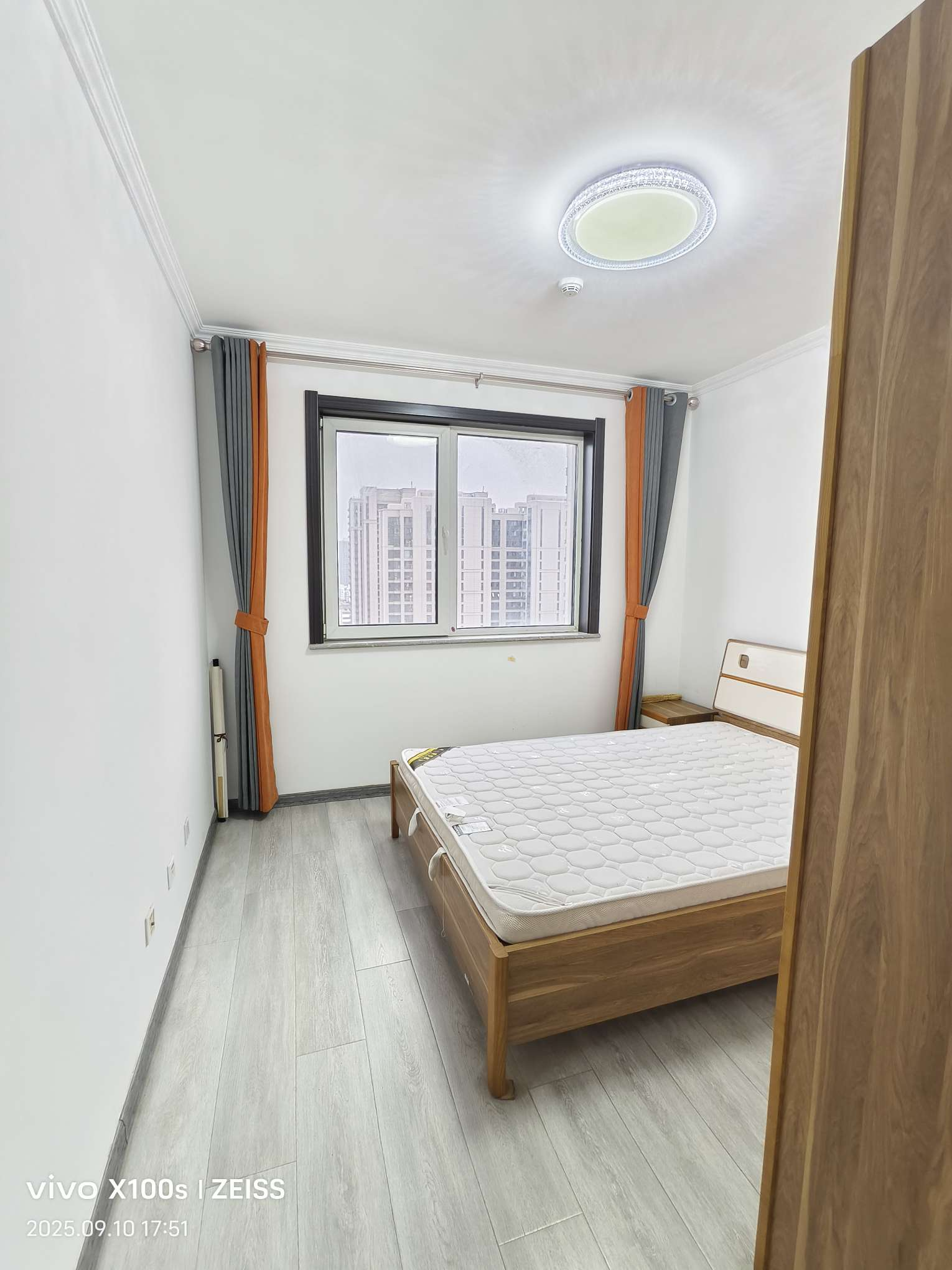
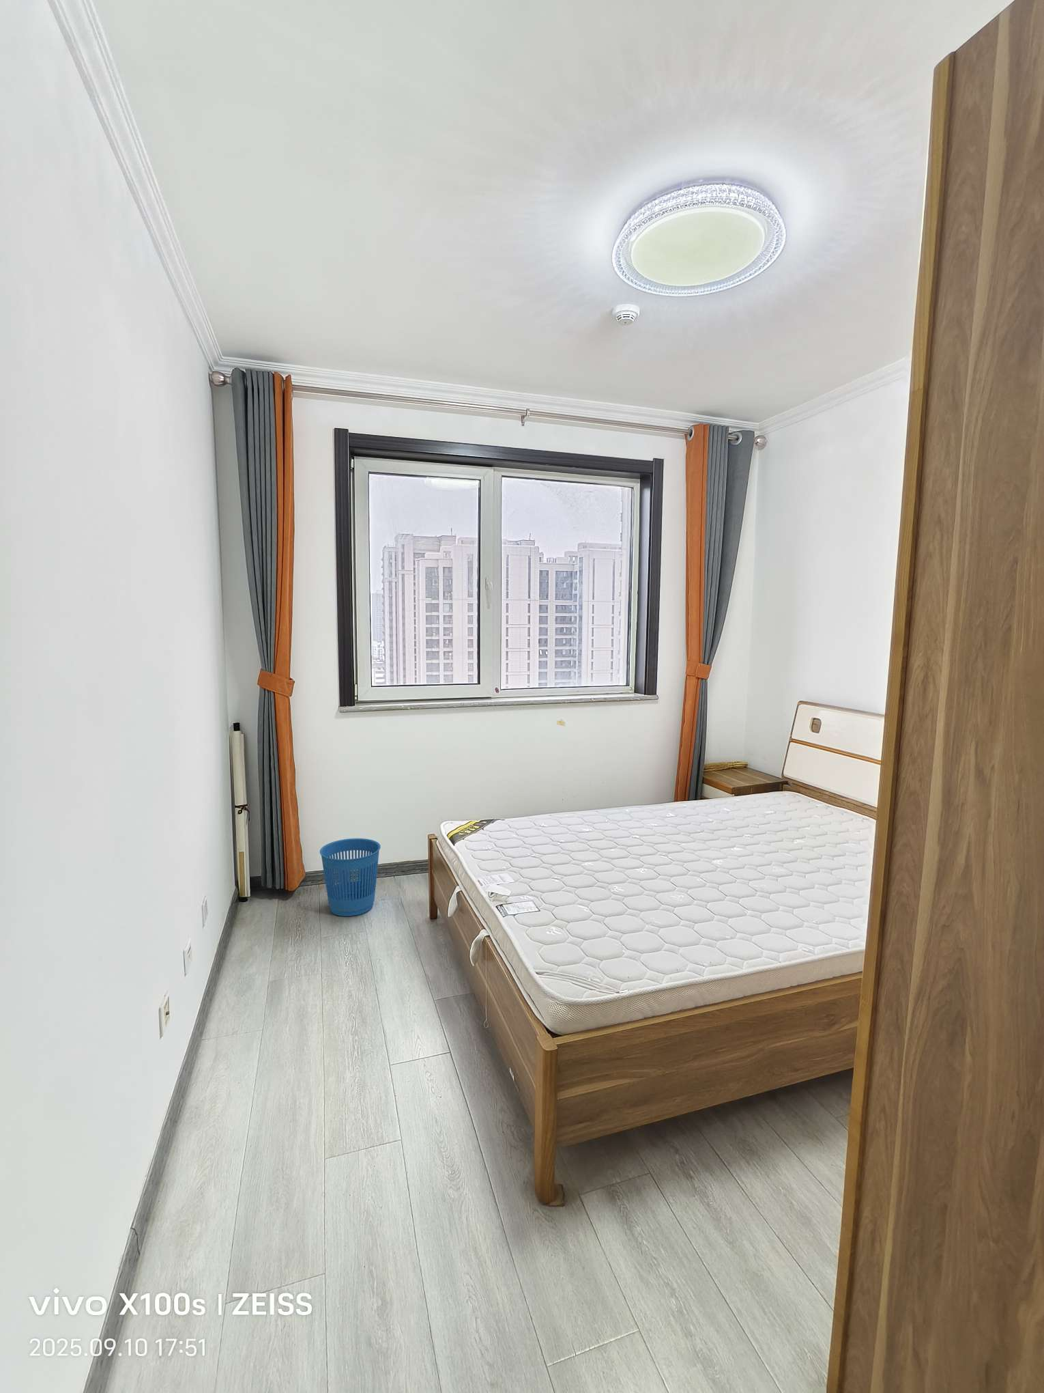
+ wastebasket [319,838,382,917]
